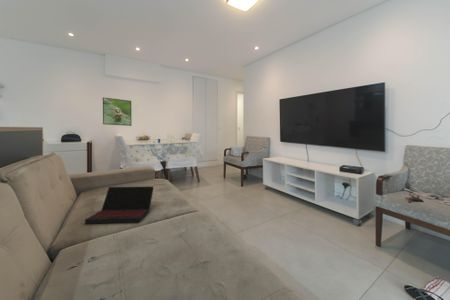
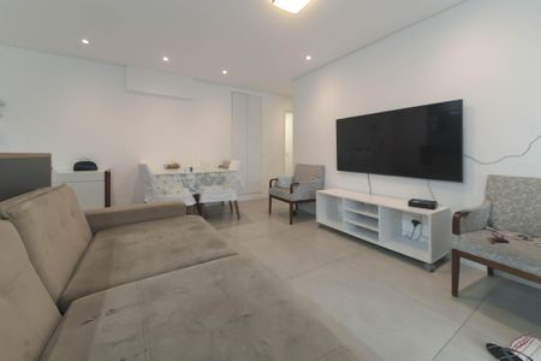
- laptop [84,186,154,225]
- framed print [102,97,132,127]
